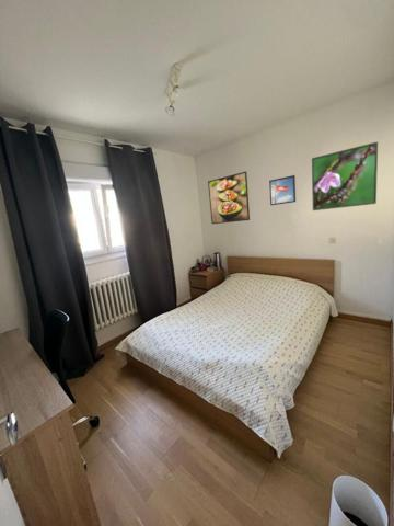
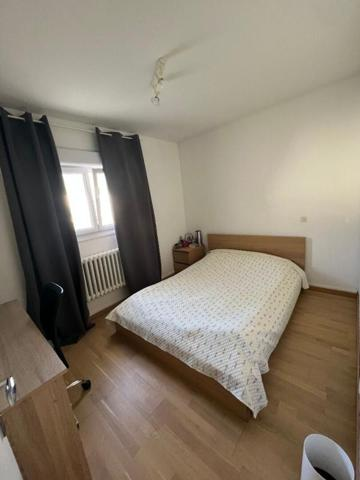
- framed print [207,171,251,225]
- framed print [311,140,379,211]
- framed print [268,174,297,206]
